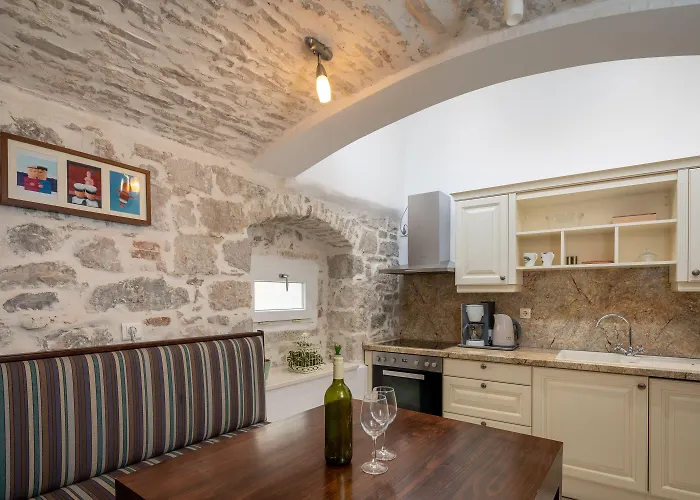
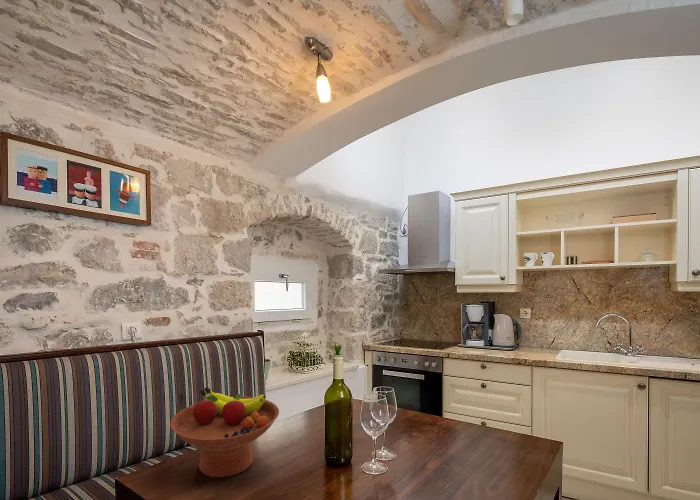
+ fruit bowl [169,386,280,478]
